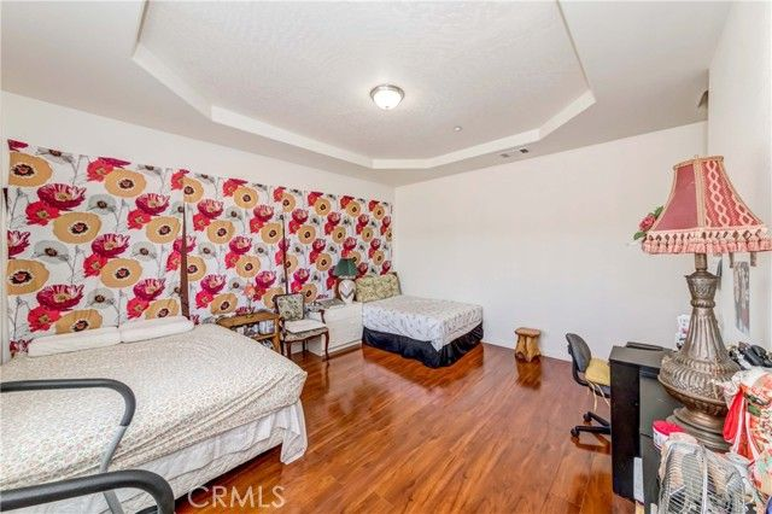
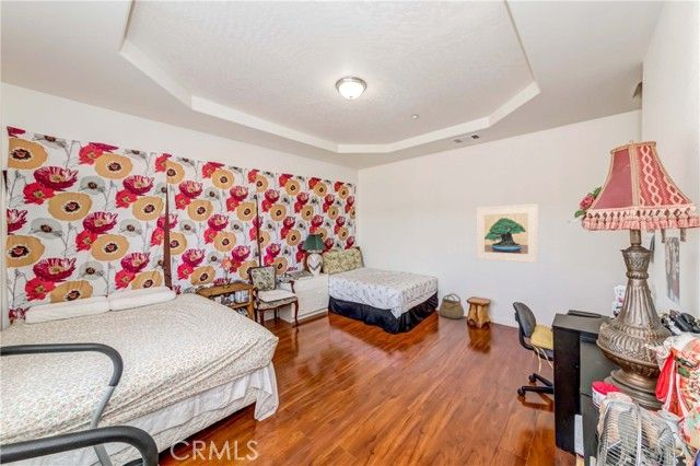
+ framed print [476,203,539,264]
+ basket [439,292,465,321]
